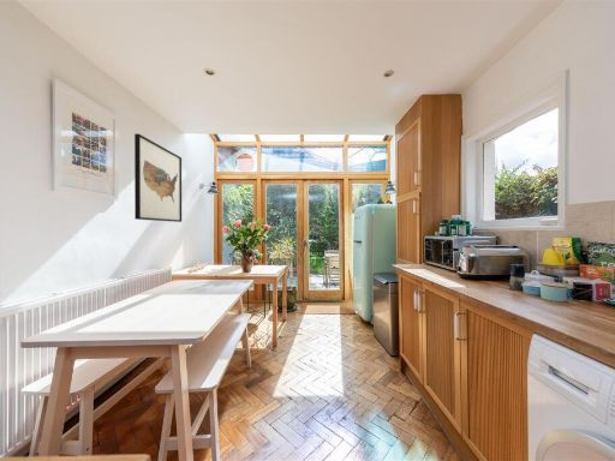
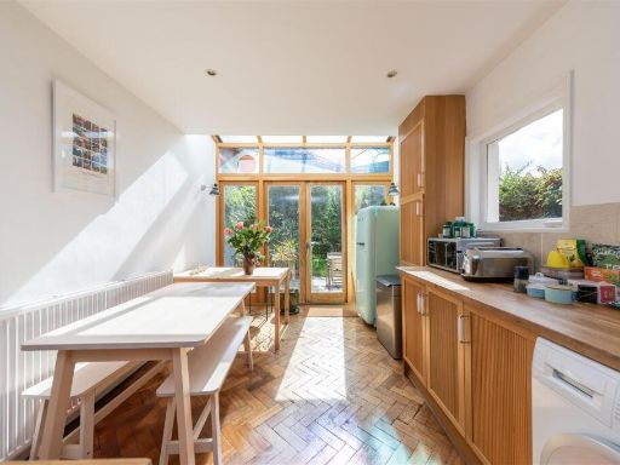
- wall art [133,133,183,223]
